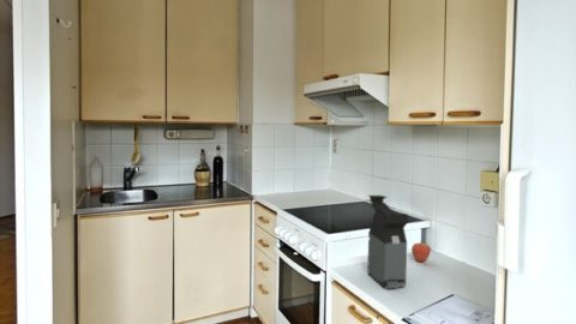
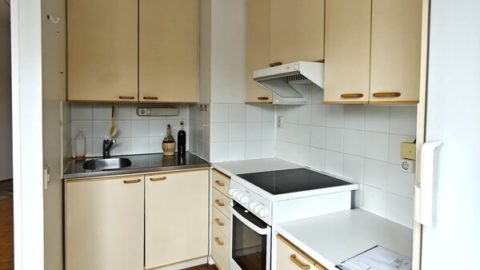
- fruit [410,239,432,263]
- coffee maker [366,194,409,289]
